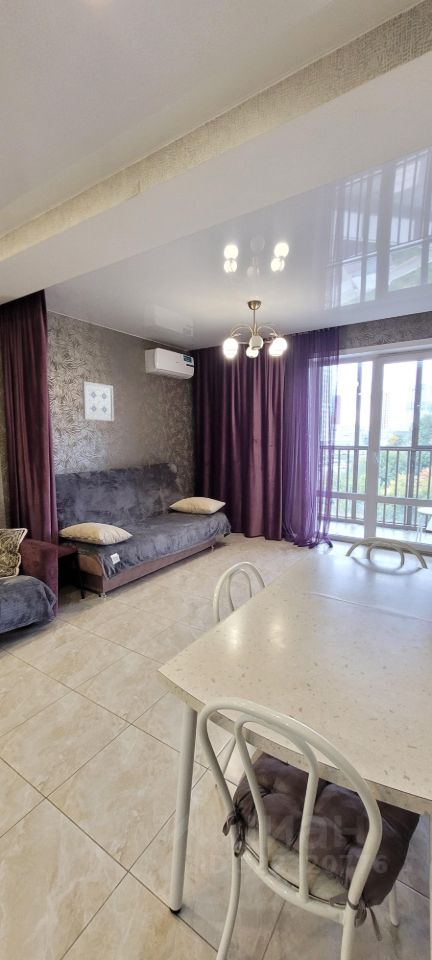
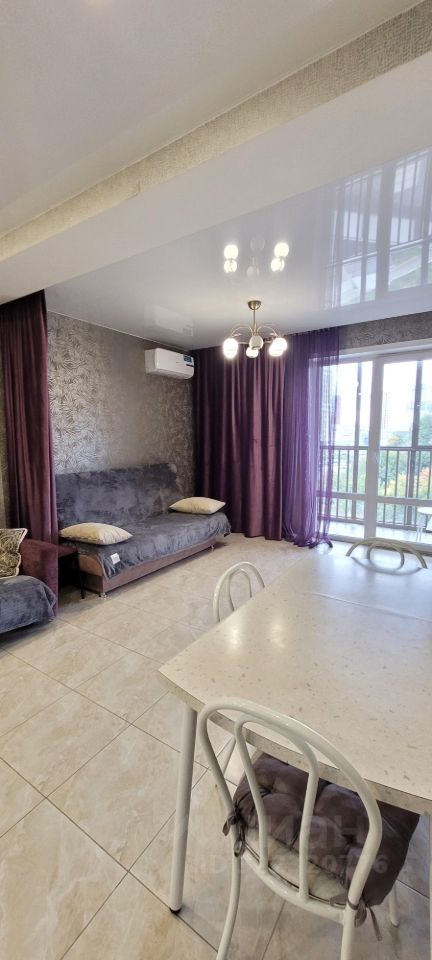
- wall art [81,380,115,422]
